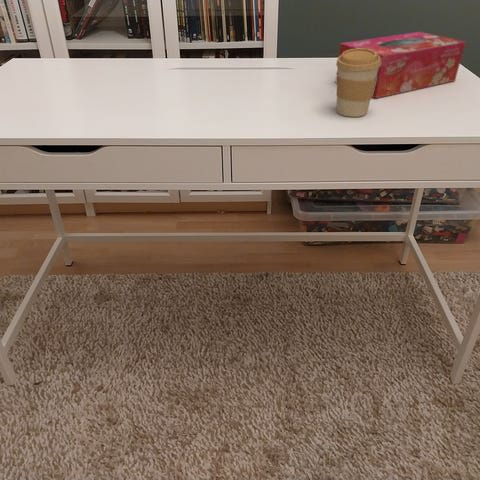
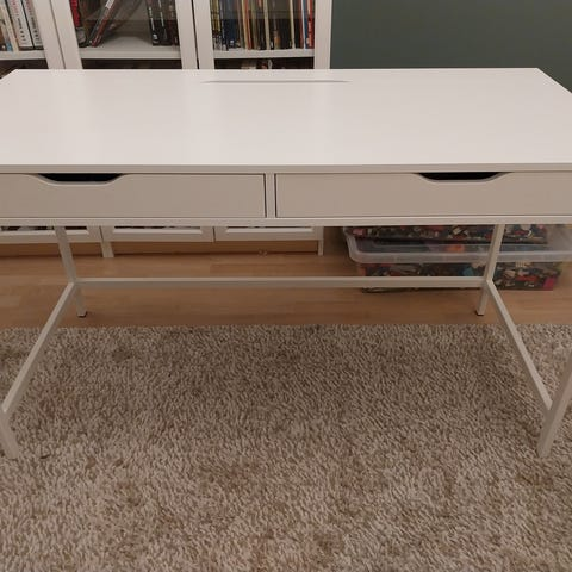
- tissue box [335,31,467,99]
- coffee cup [335,48,381,118]
